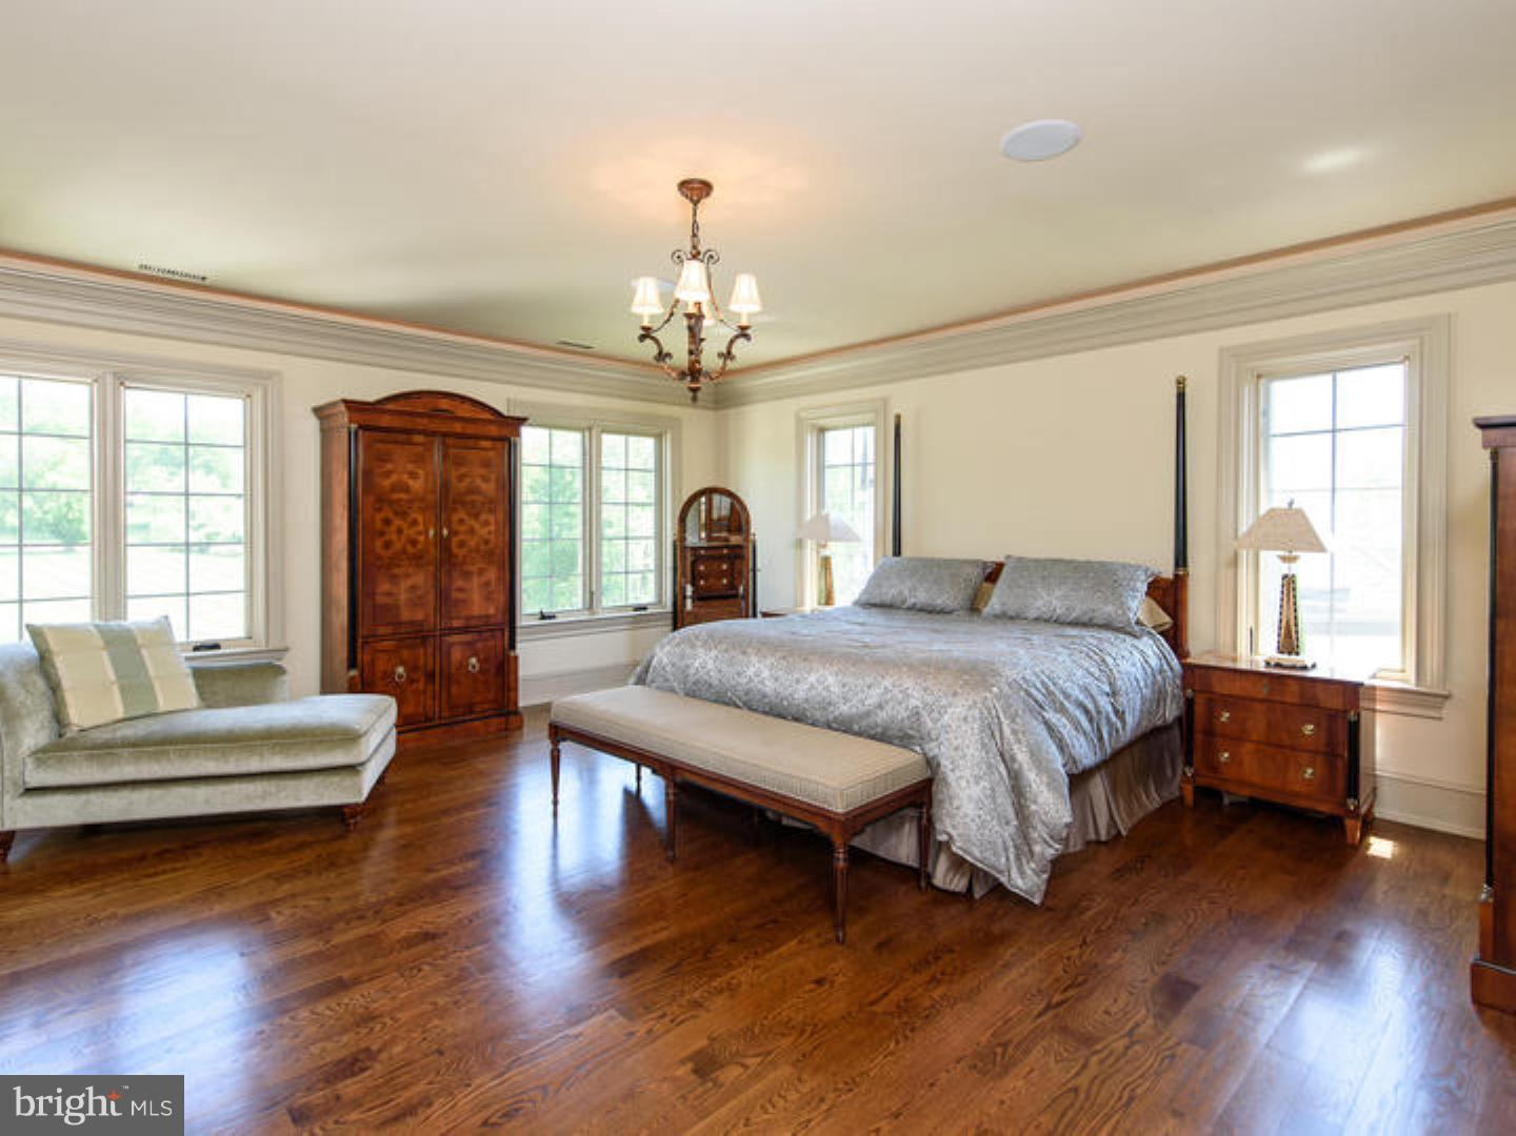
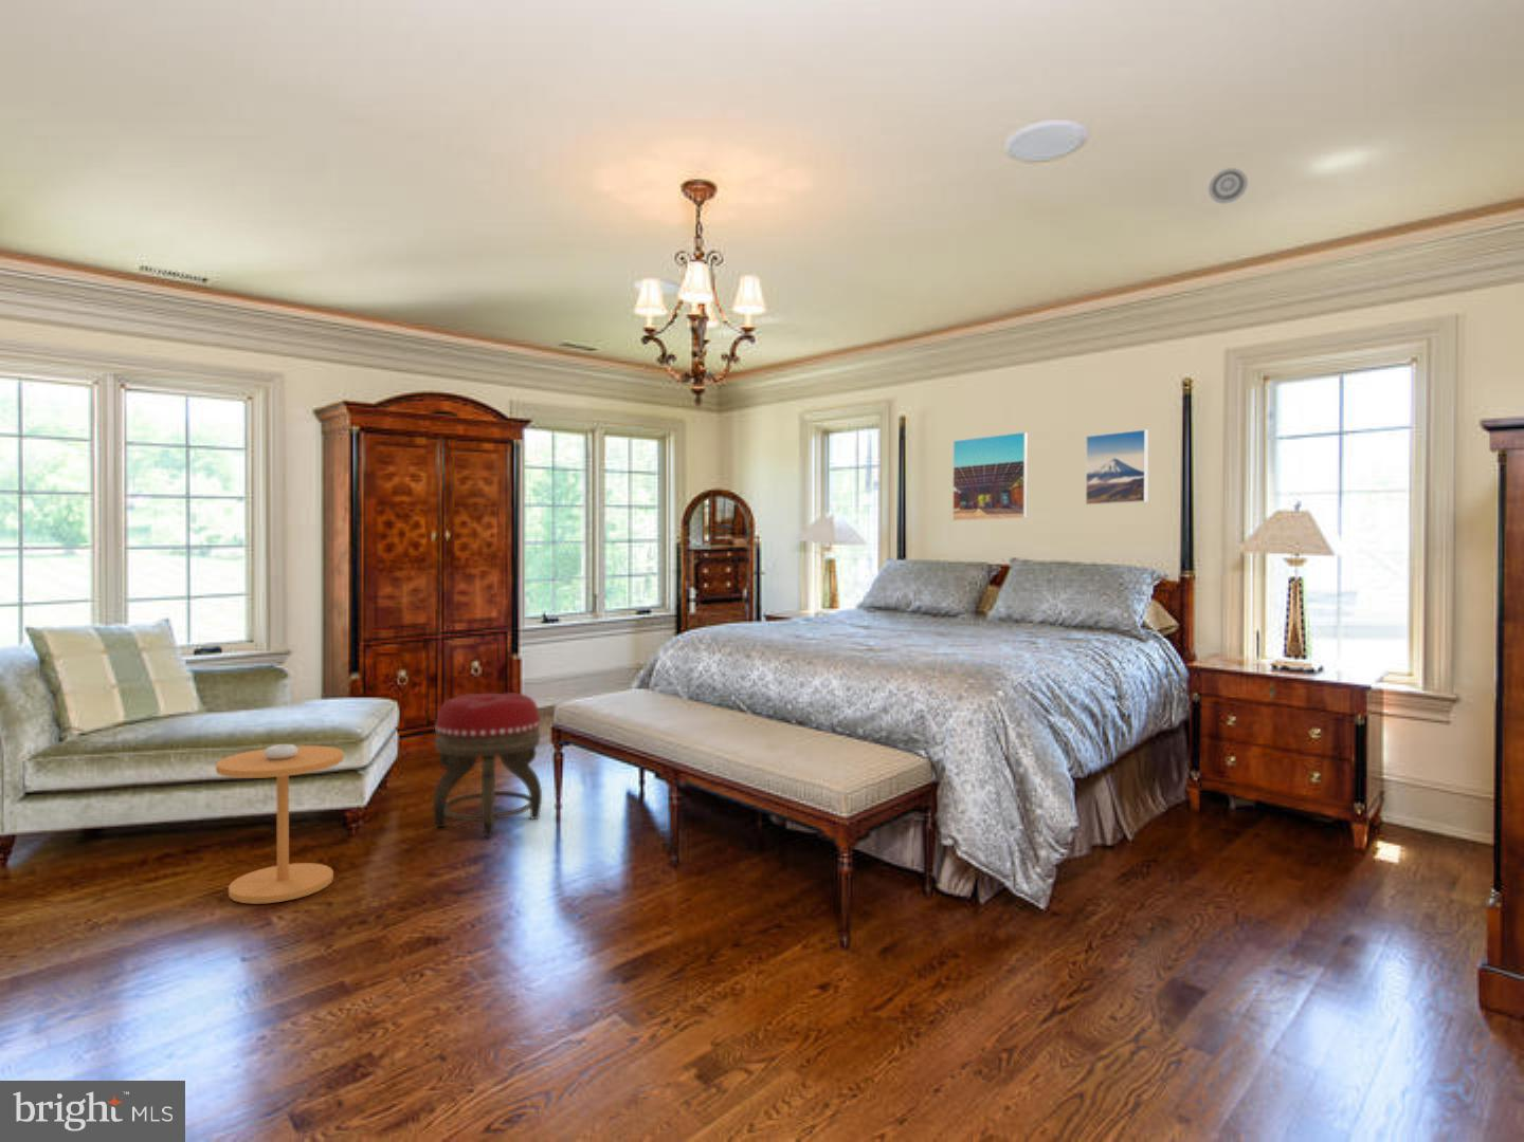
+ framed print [952,432,1028,522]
+ footstool [432,692,542,837]
+ side table [215,744,346,906]
+ smoke detector [1207,167,1249,205]
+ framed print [1085,428,1150,505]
